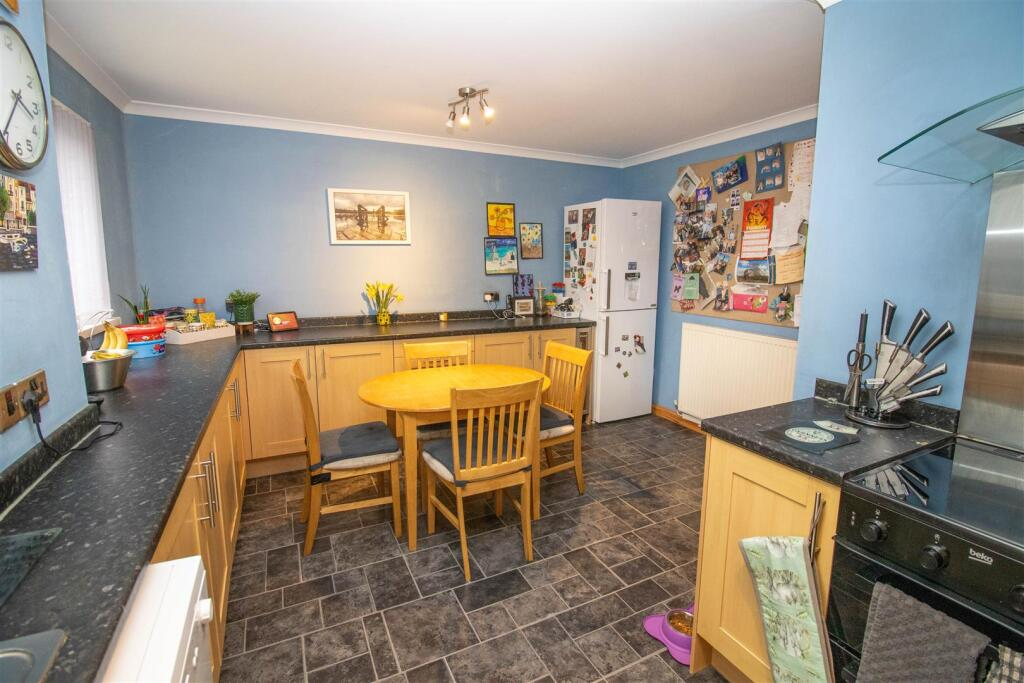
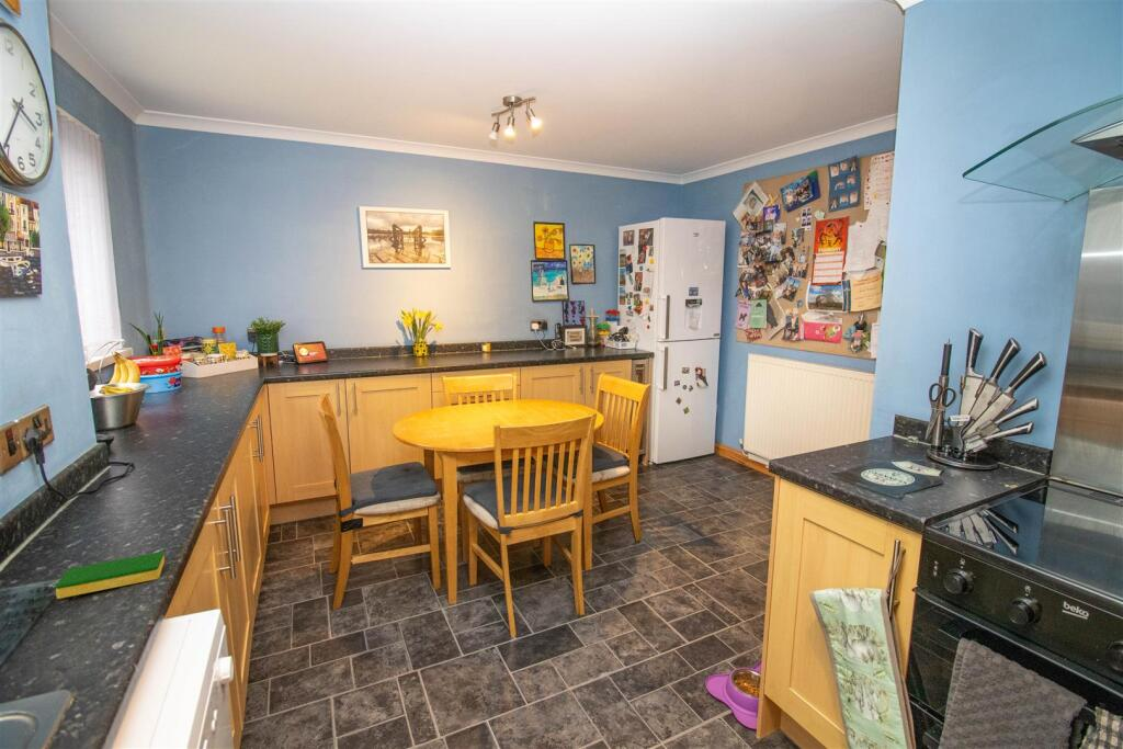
+ dish sponge [54,551,166,600]
